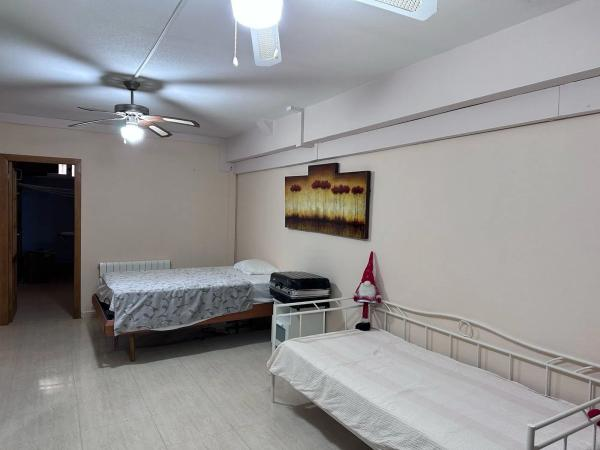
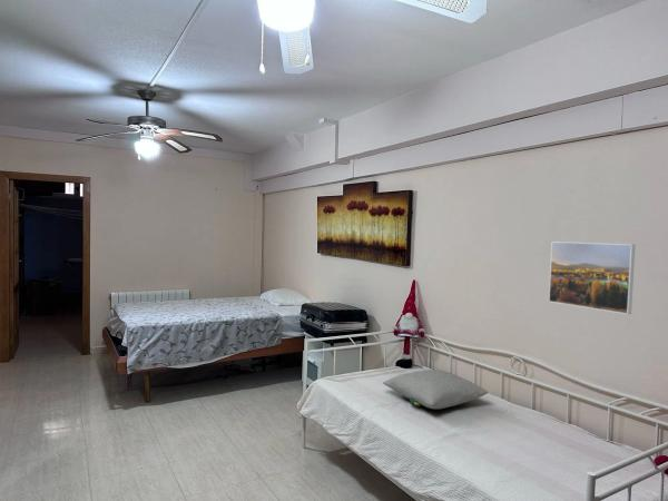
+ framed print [548,240,636,315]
+ pillow [382,369,489,410]
